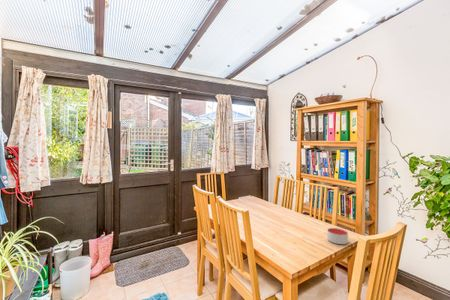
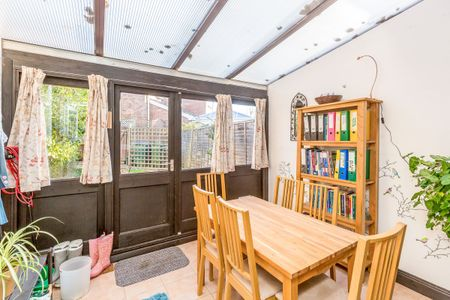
- candle [326,227,349,245]
